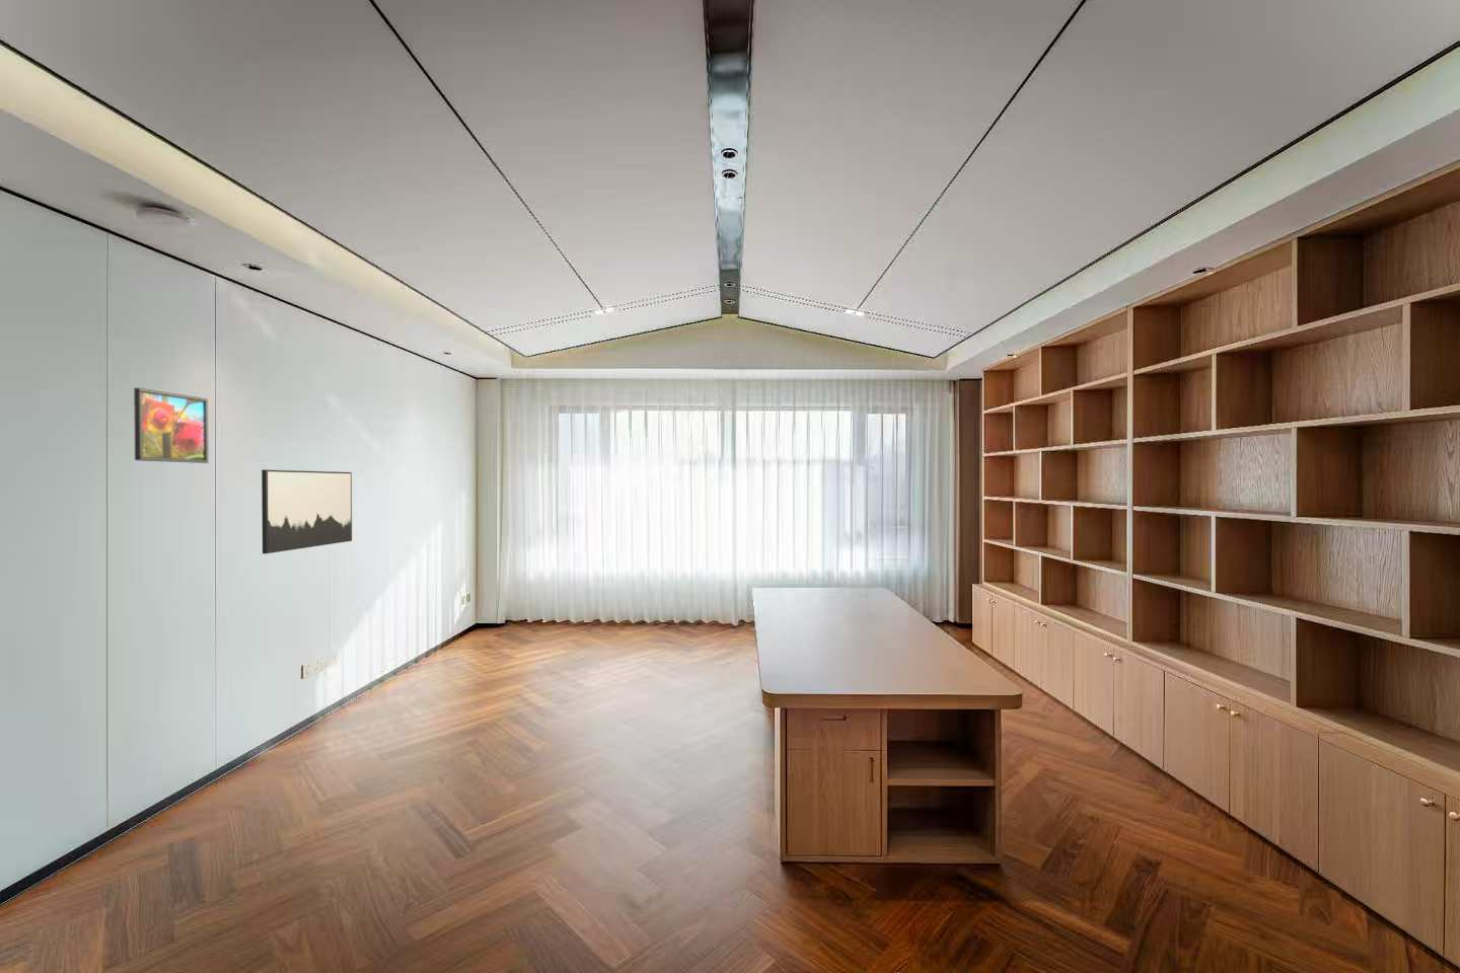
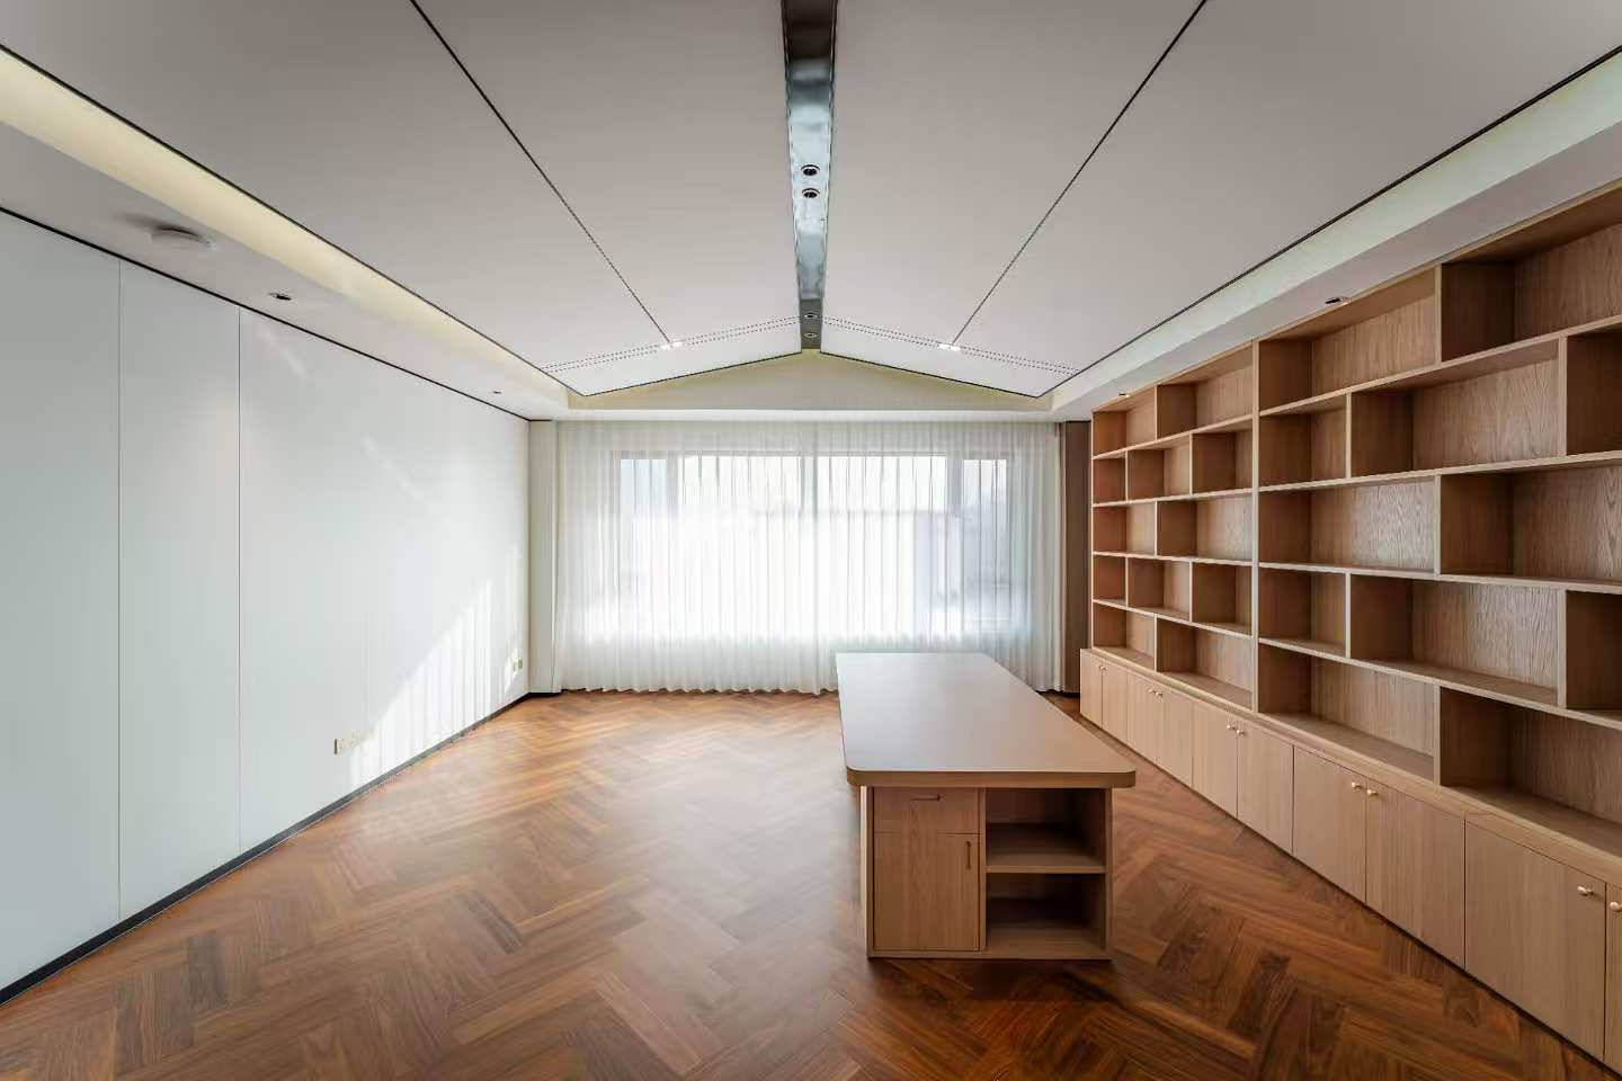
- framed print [133,388,209,464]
- wall art [261,468,353,555]
